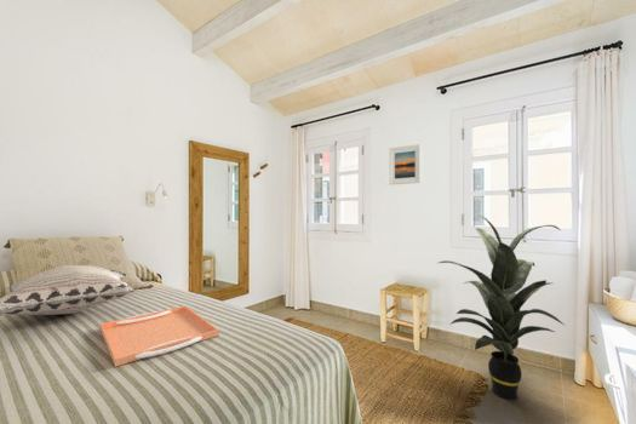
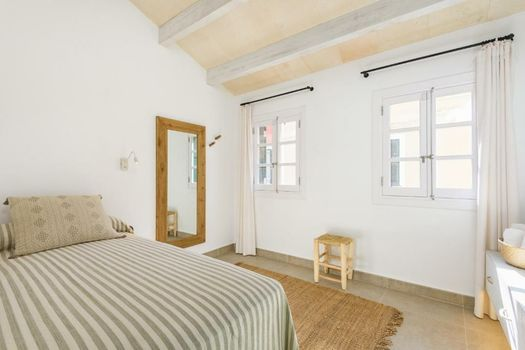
- indoor plant [437,214,565,401]
- decorative pillow [0,264,136,317]
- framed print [388,143,423,185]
- serving tray [99,305,220,367]
